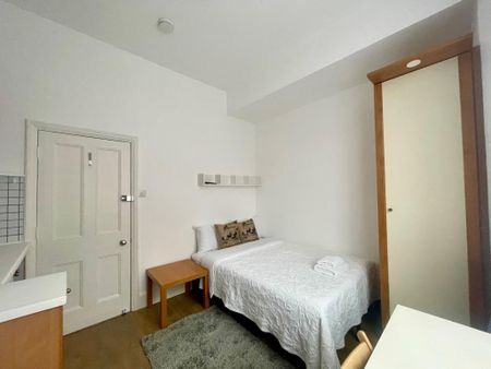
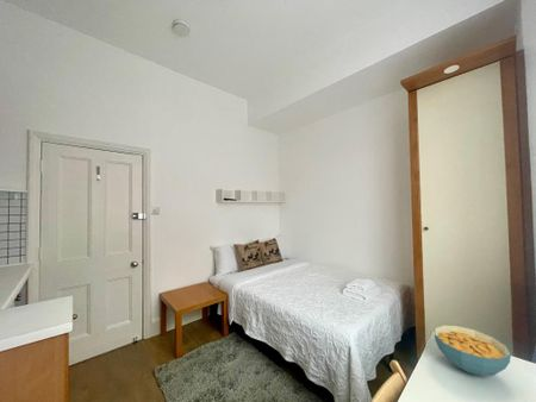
+ cereal bowl [434,324,512,377]
